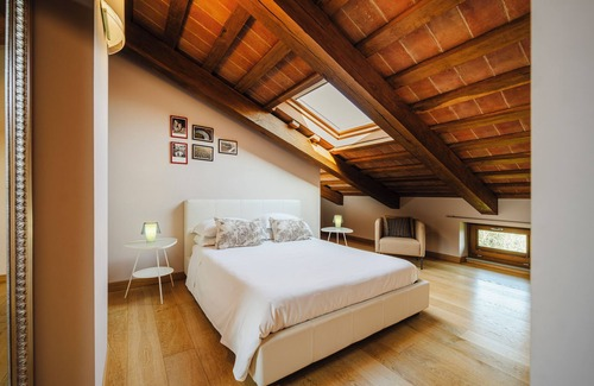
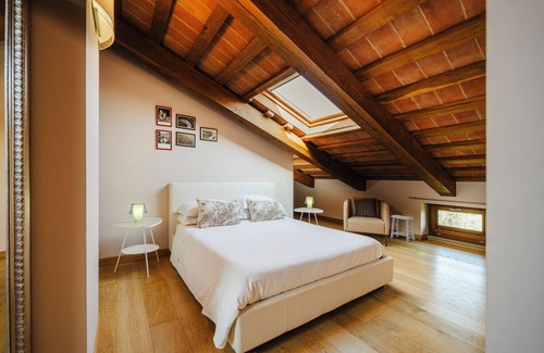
+ footstool [390,214,416,243]
